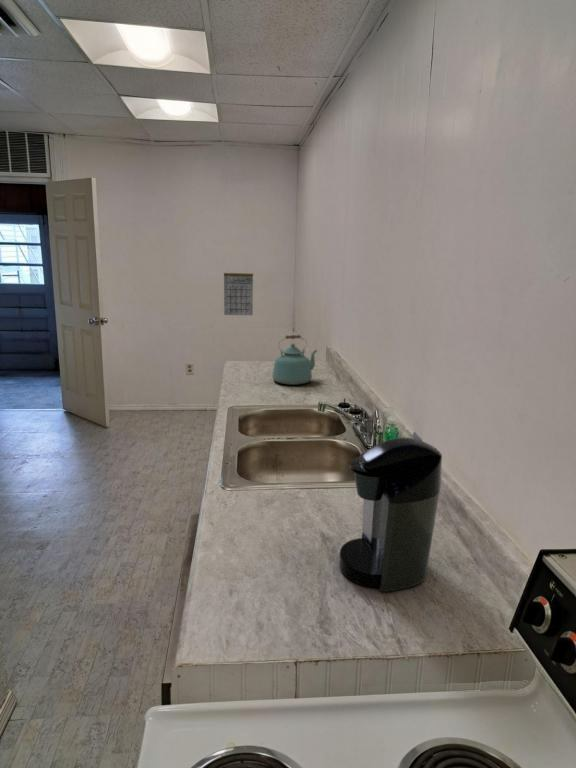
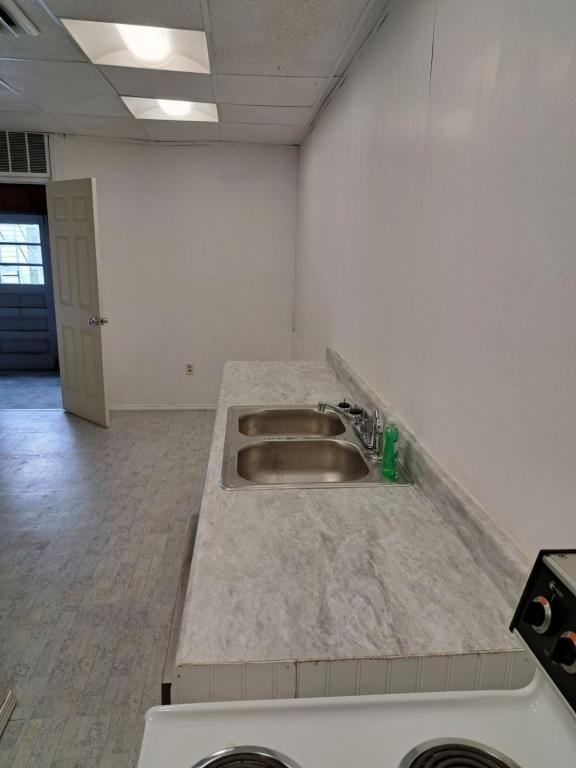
- kettle [271,334,318,386]
- calendar [223,269,254,316]
- coffee maker [338,431,443,593]
